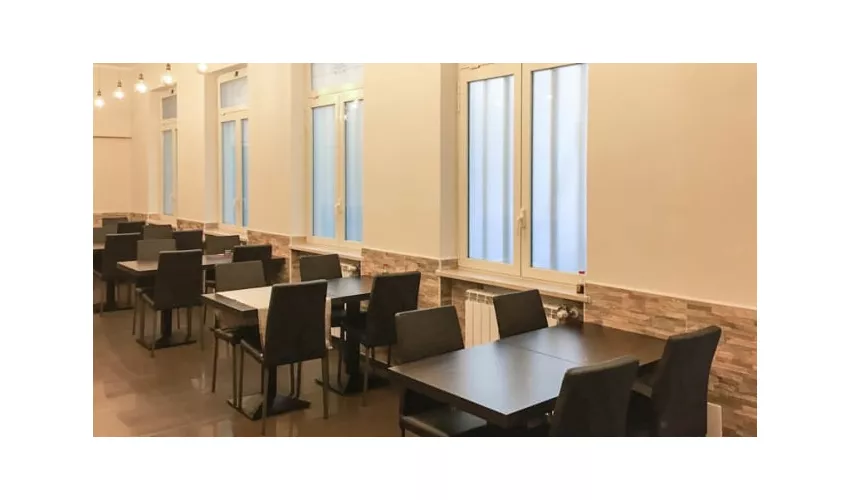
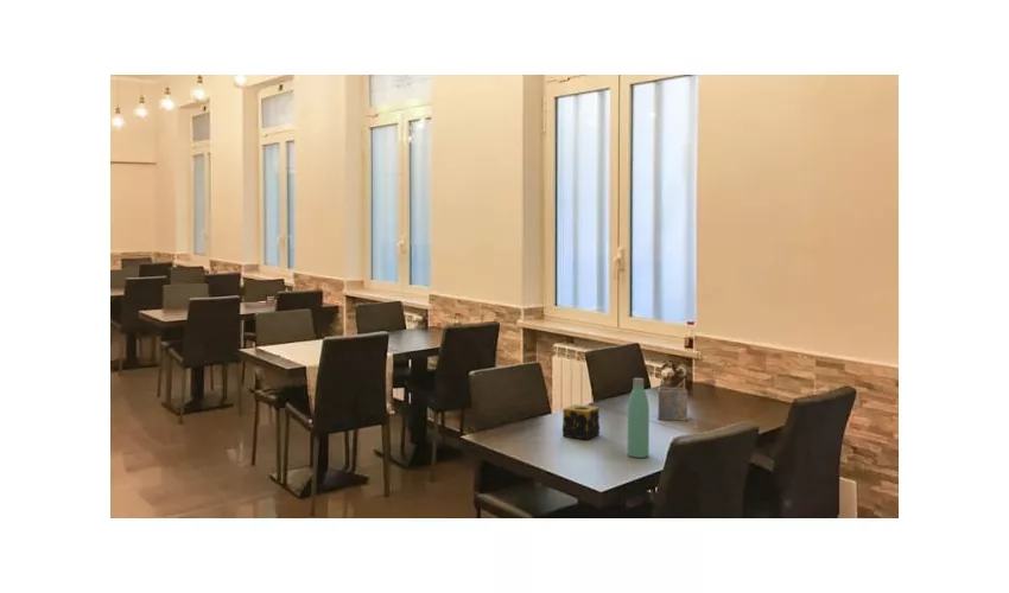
+ bottle [627,377,651,459]
+ candle [561,403,601,440]
+ napkin holder [658,377,688,422]
